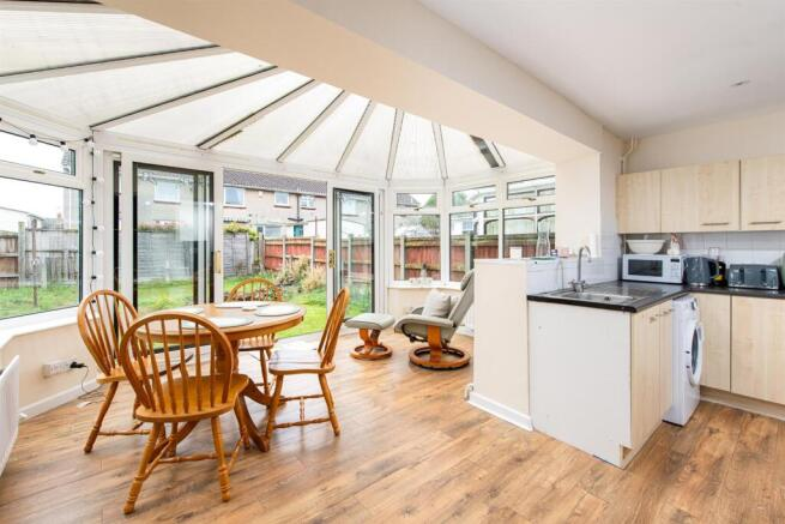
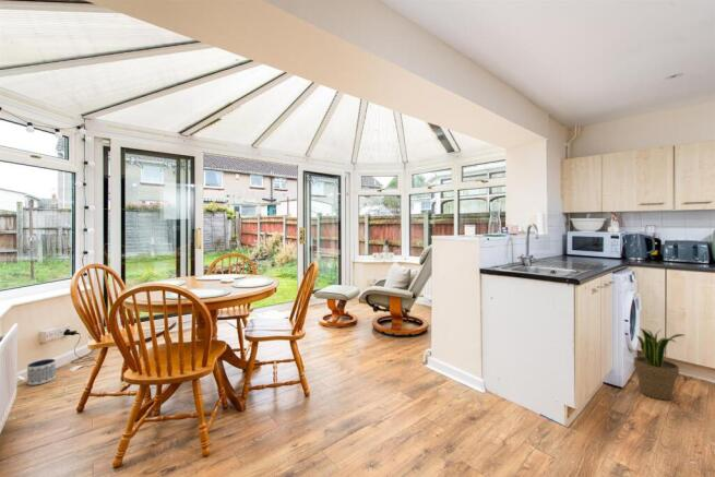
+ potted plant [633,327,686,402]
+ planter [26,358,57,386]
